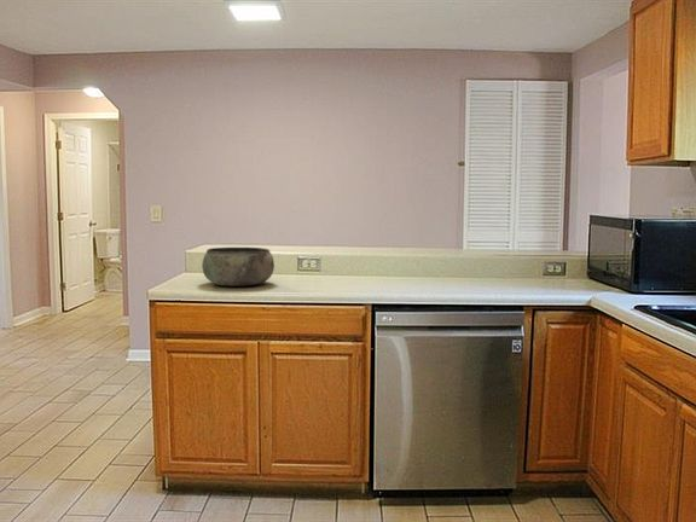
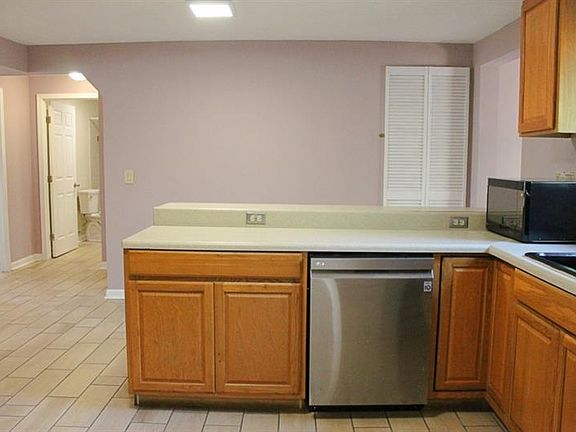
- bowl [201,246,276,288]
